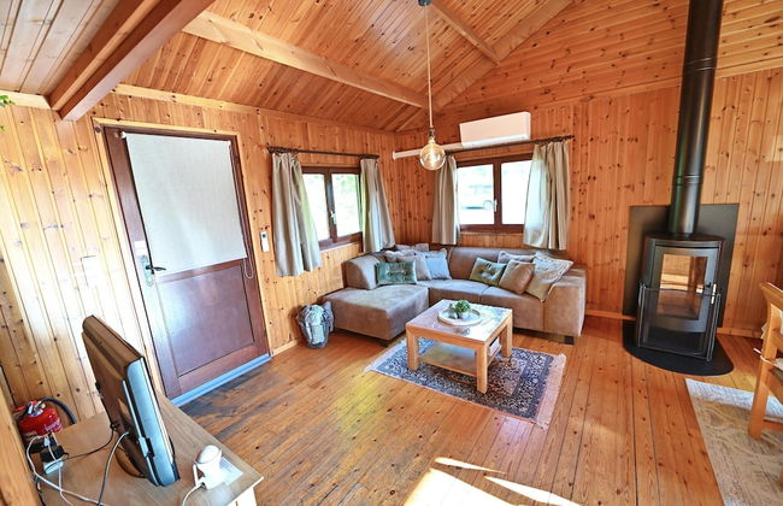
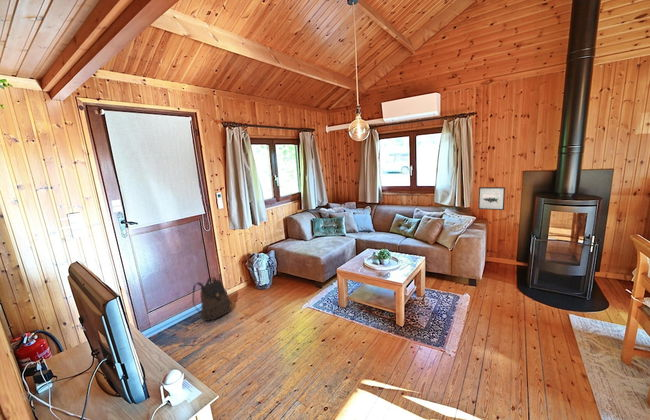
+ wall art [477,186,506,211]
+ backpack [192,276,232,322]
